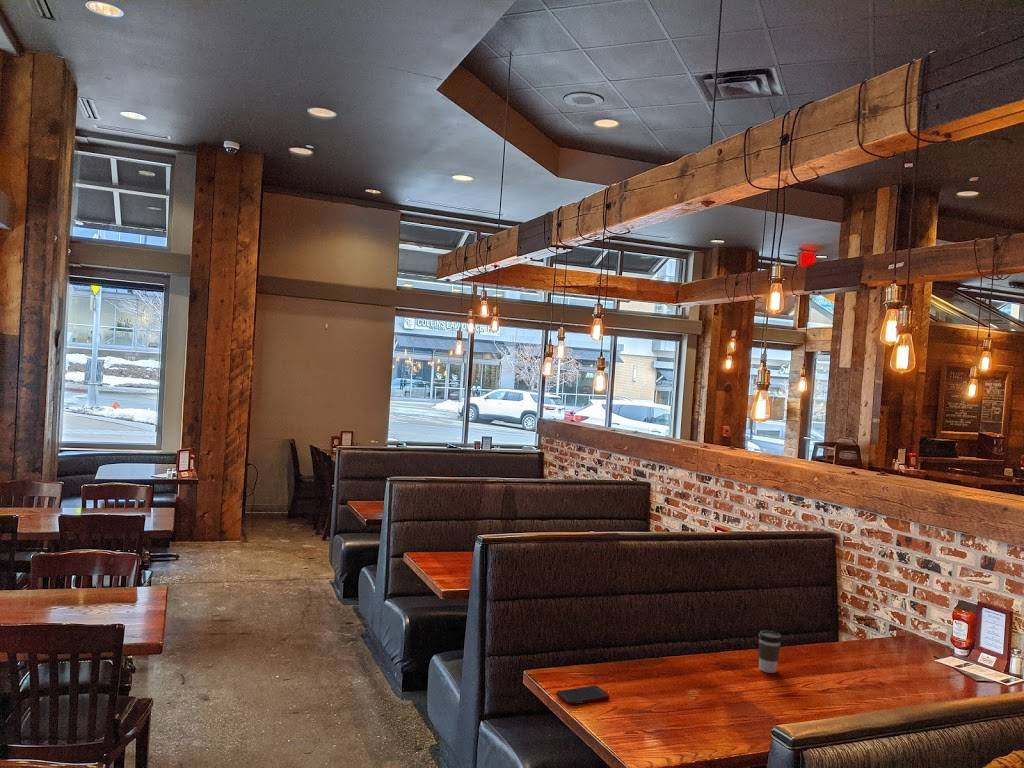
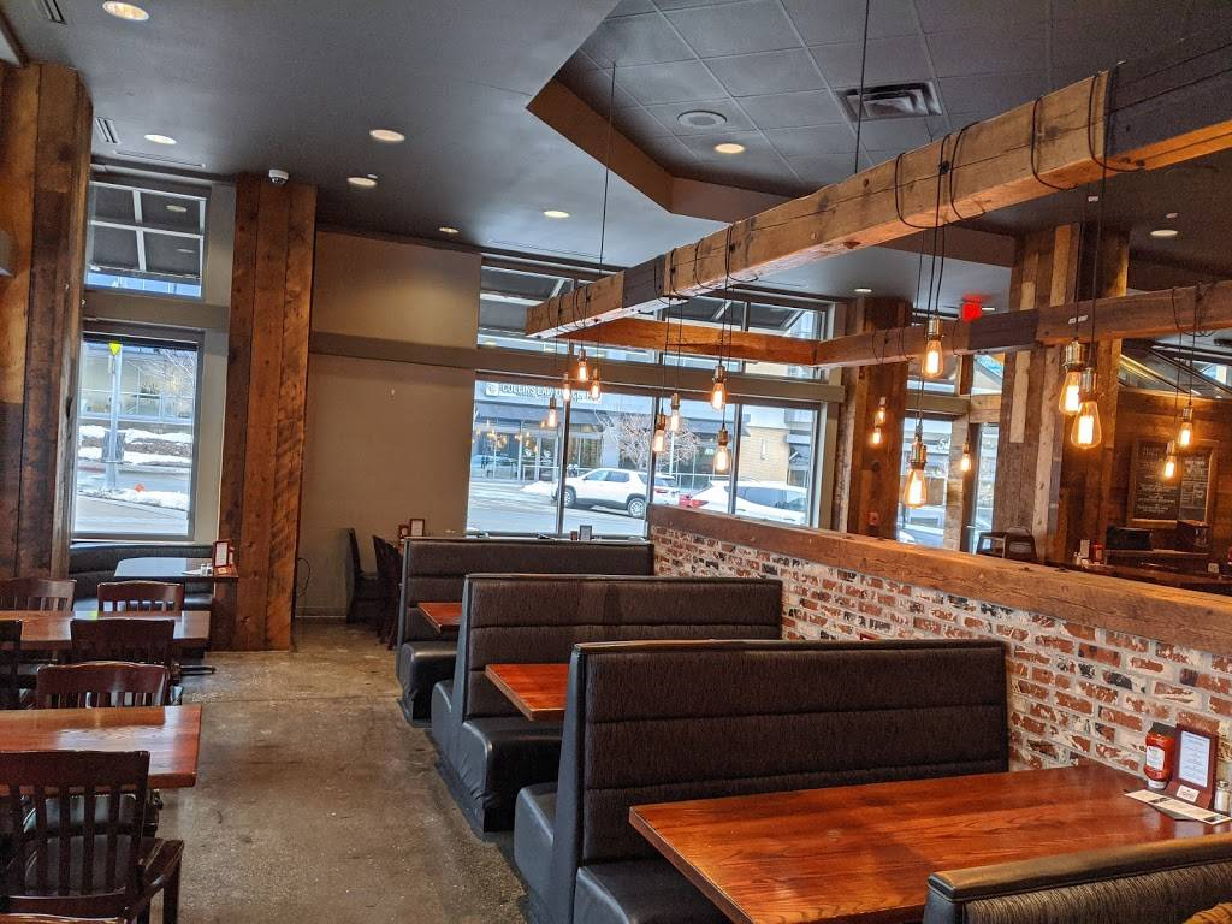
- coffee cup [757,630,783,674]
- cell phone [555,685,610,706]
